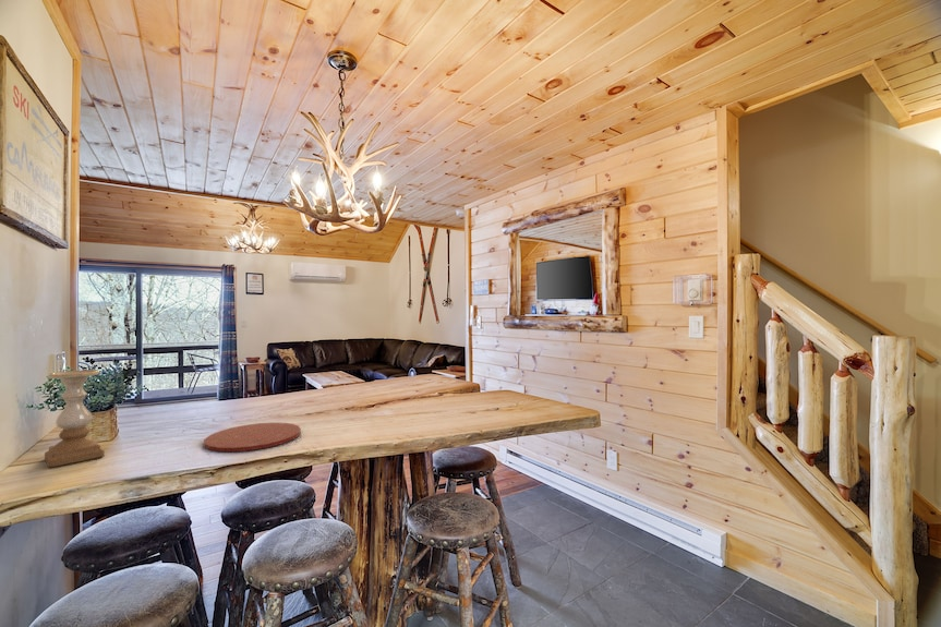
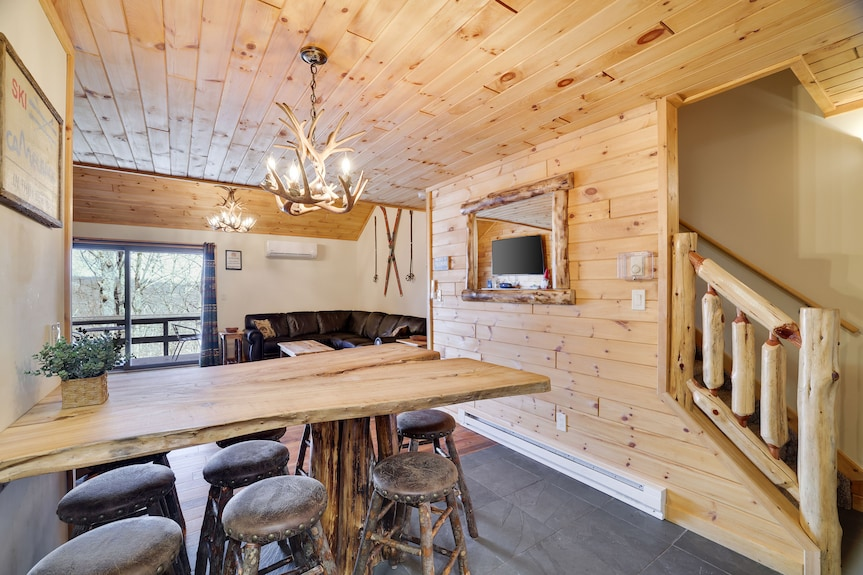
- plate [203,422,302,453]
- candle holder [44,369,106,469]
